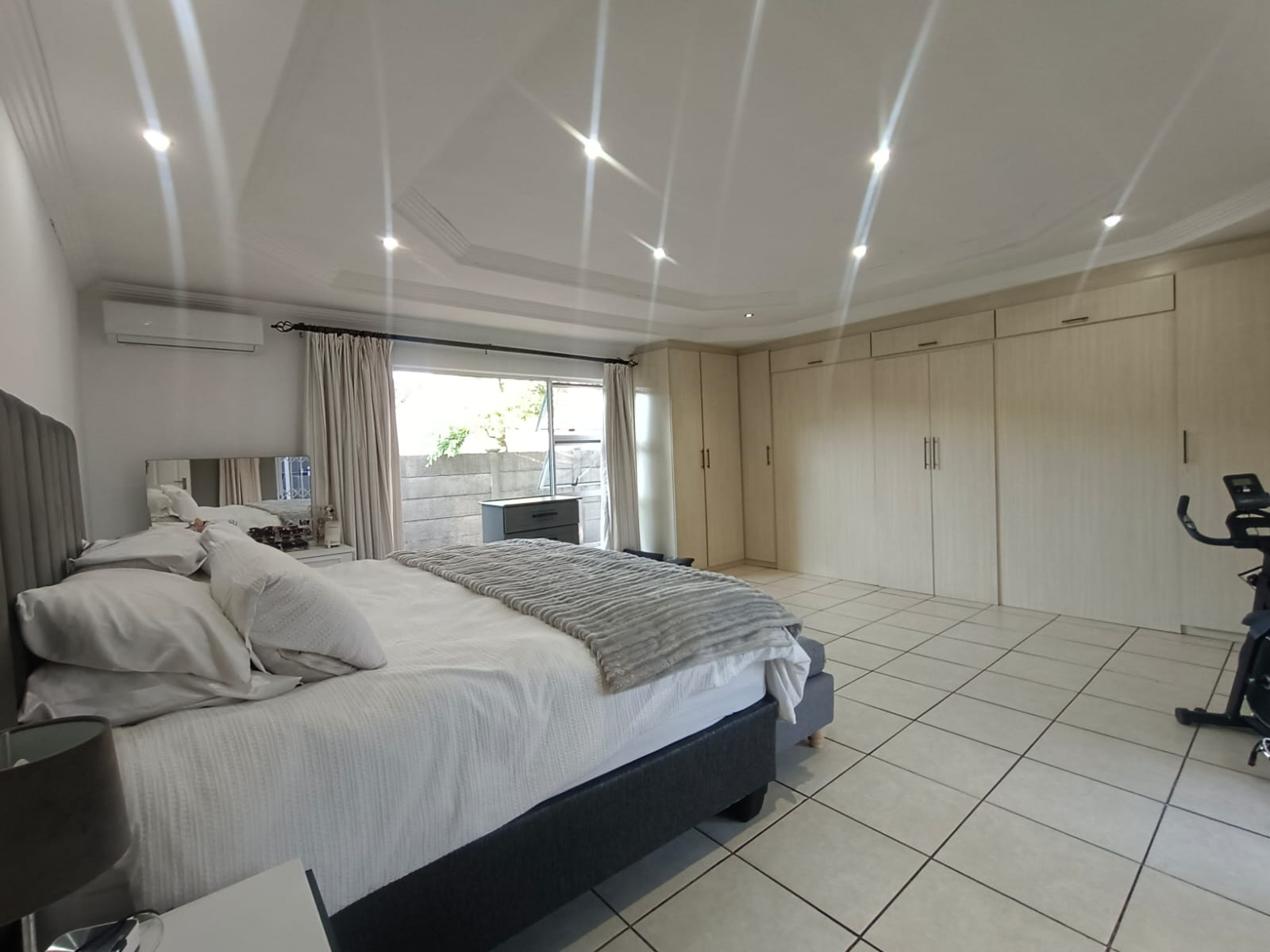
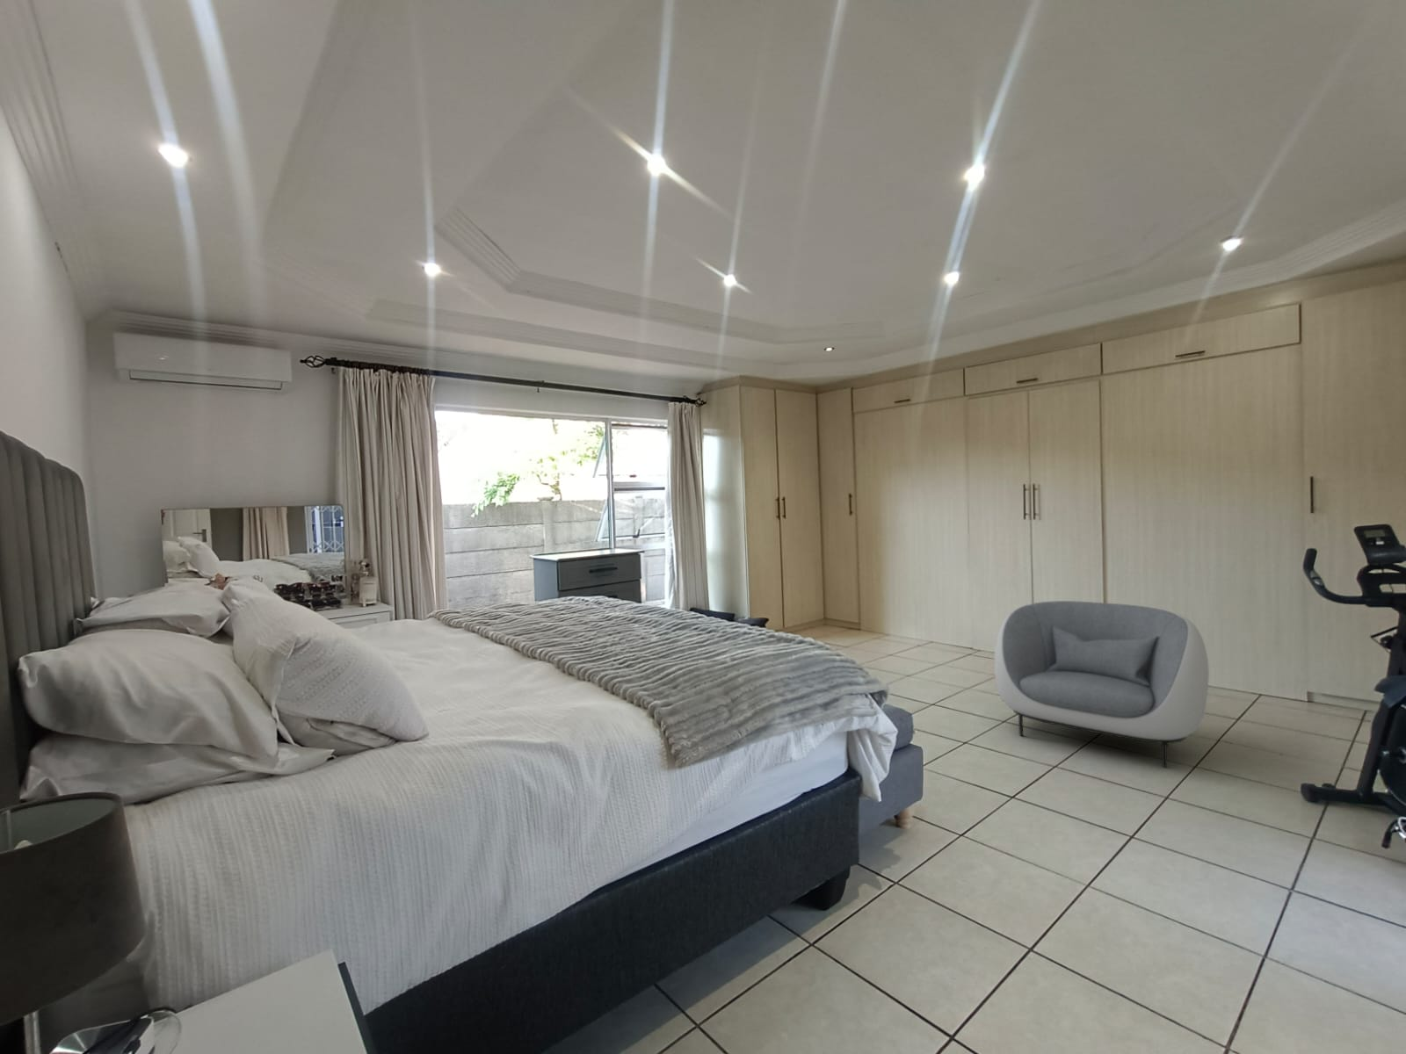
+ armchair [994,600,1210,767]
